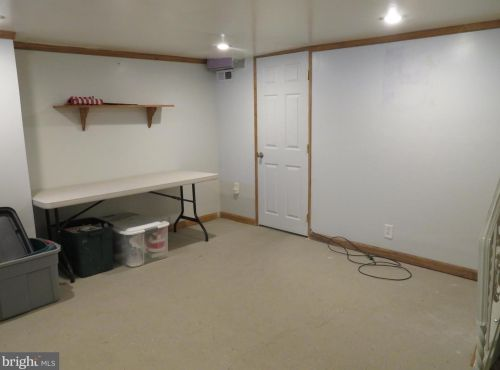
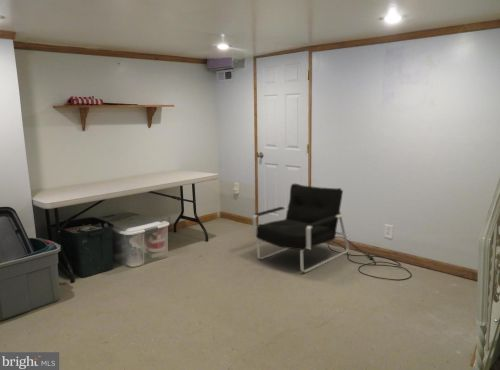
+ armchair [252,183,350,273]
